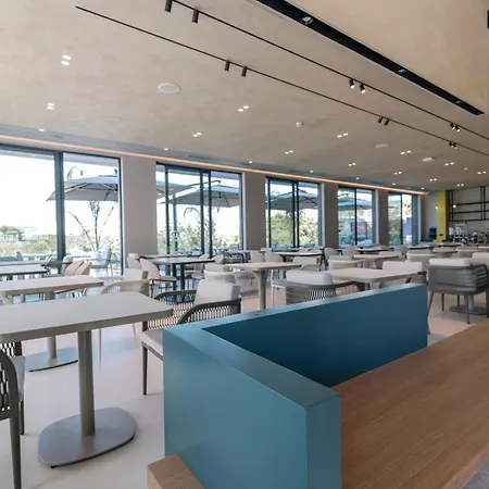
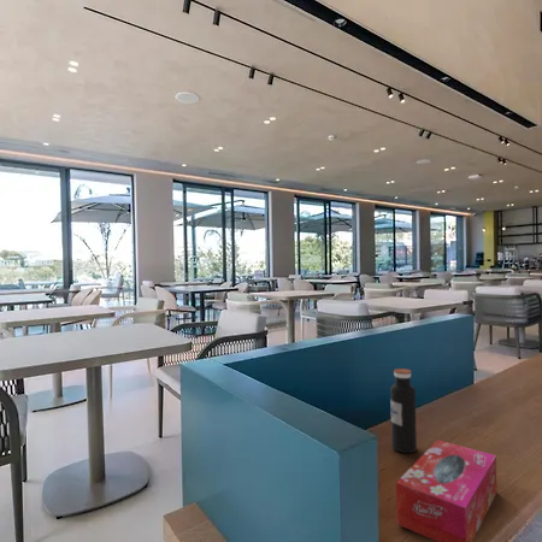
+ tissue box [395,438,497,542]
+ water bottle [389,367,418,454]
